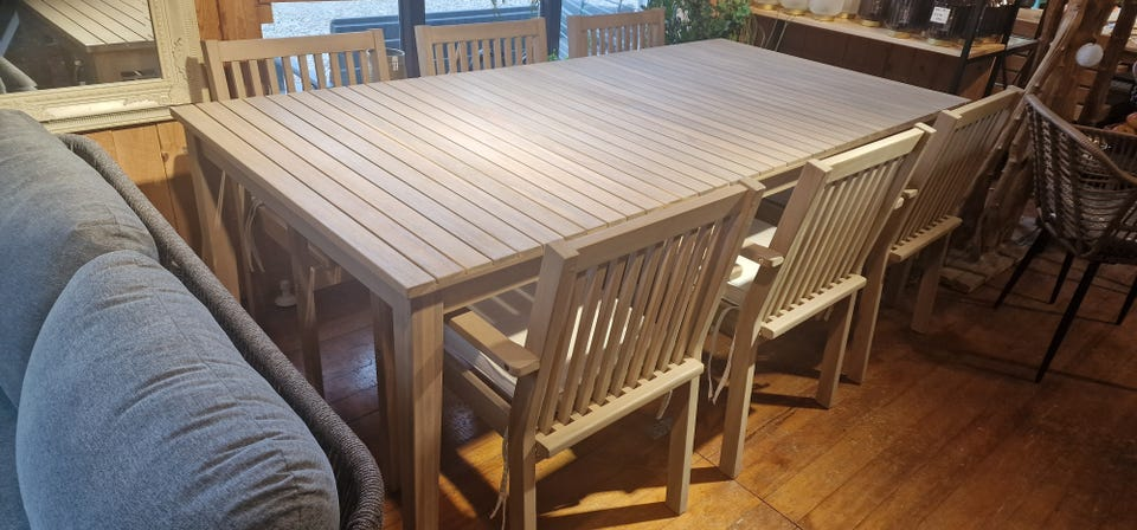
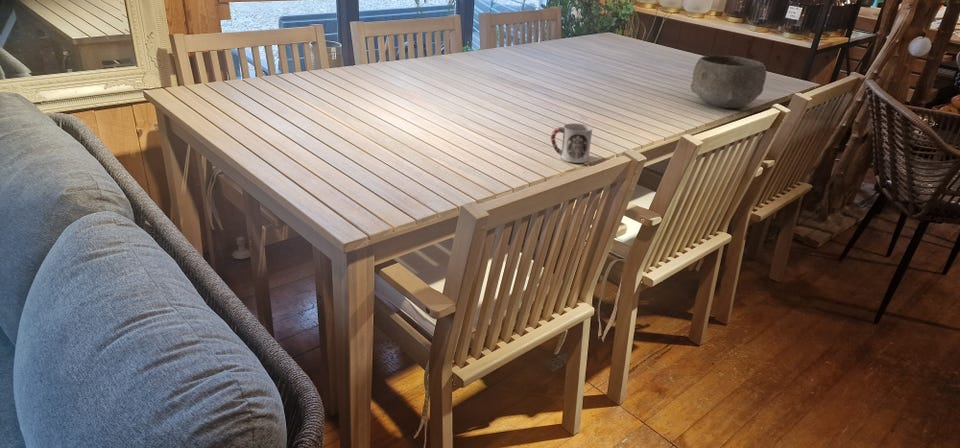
+ cup [550,123,593,164]
+ bowl [690,54,767,109]
